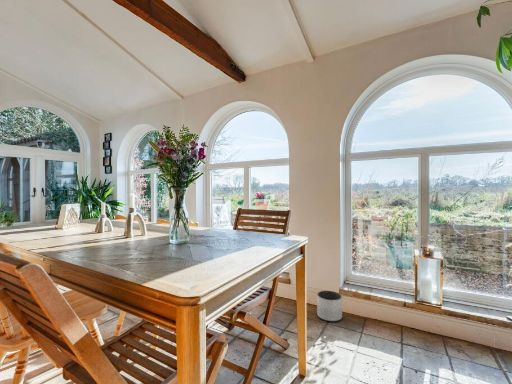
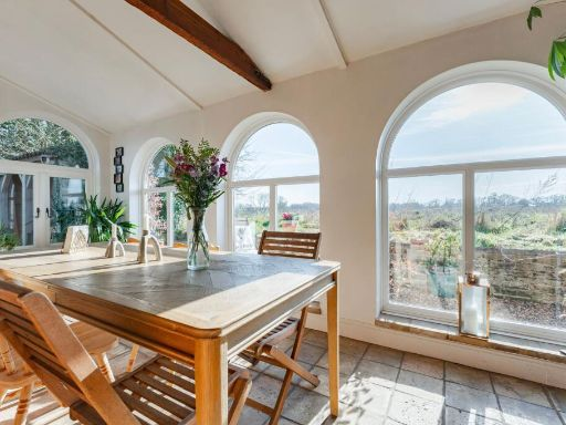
- planter [316,290,343,322]
